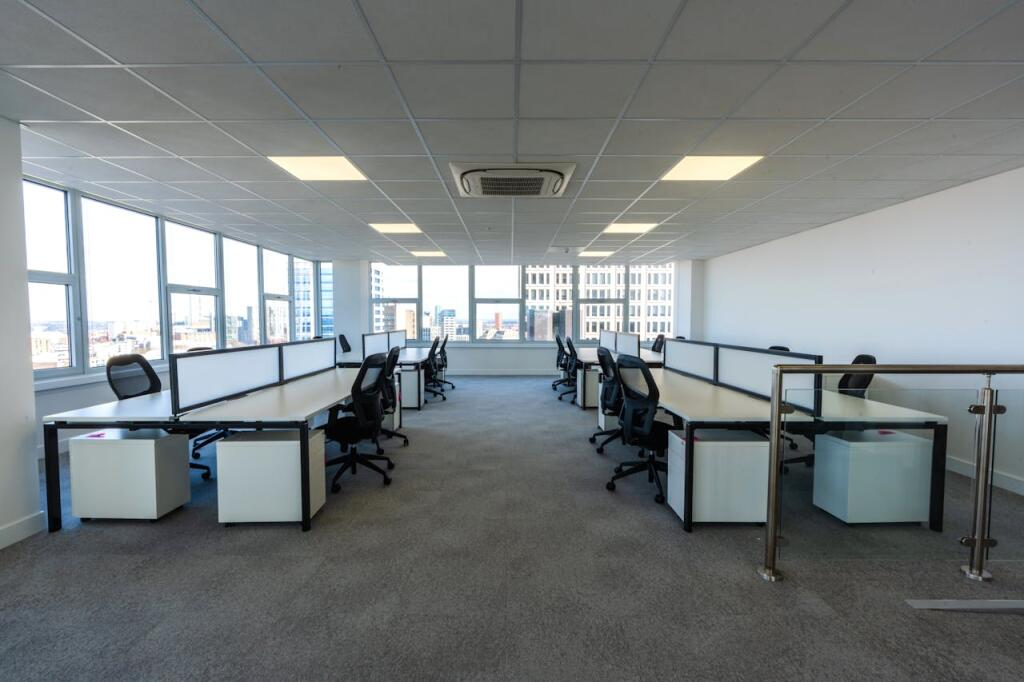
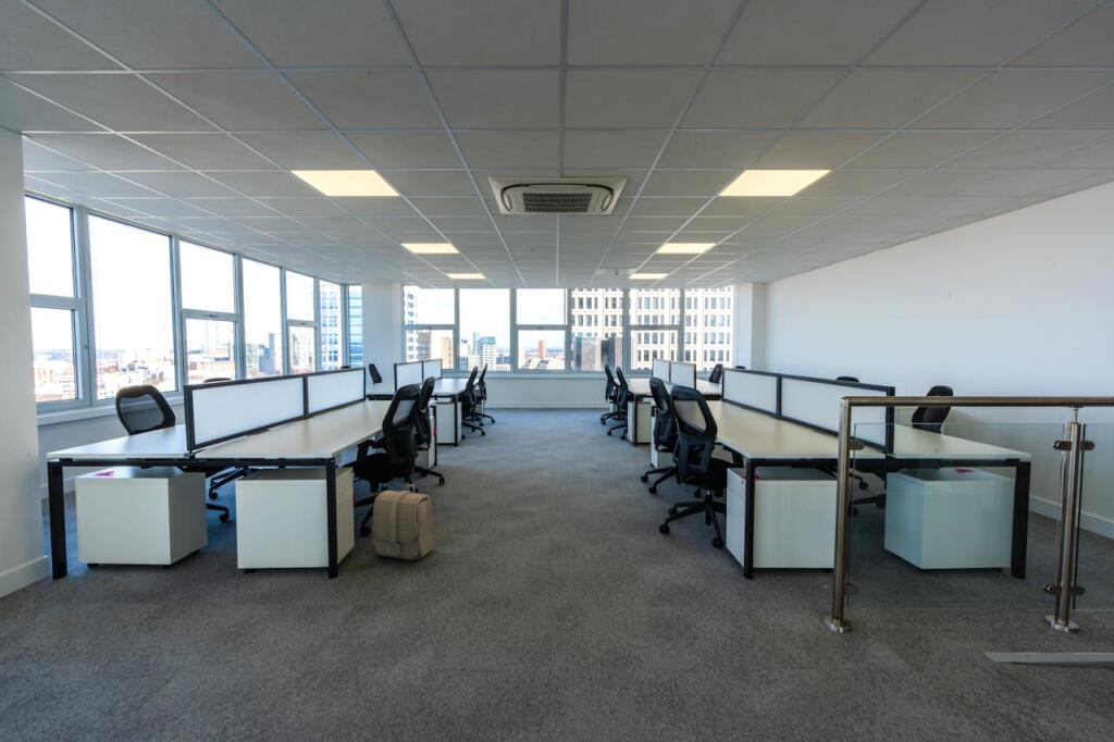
+ backpack [371,483,437,561]
